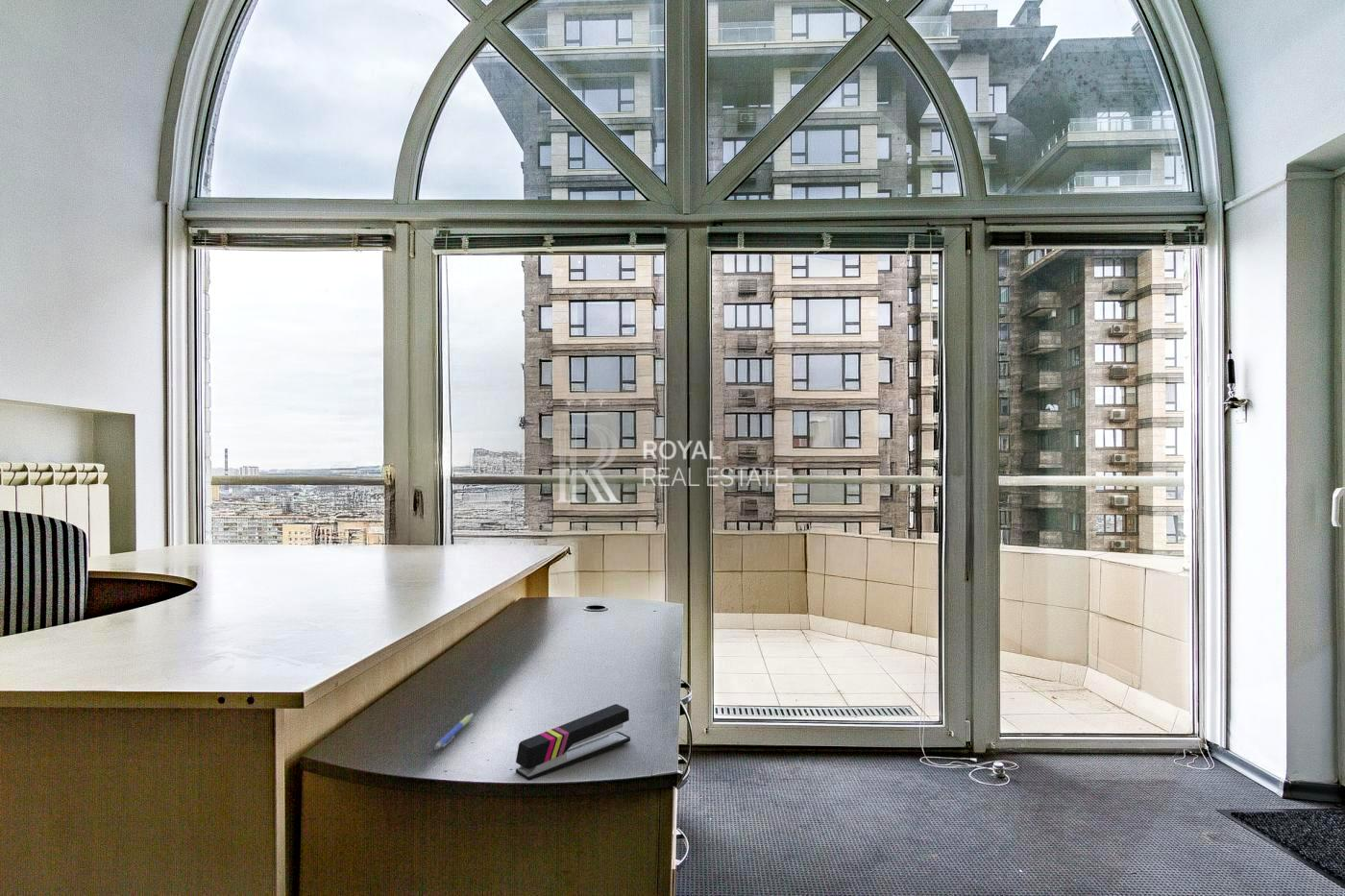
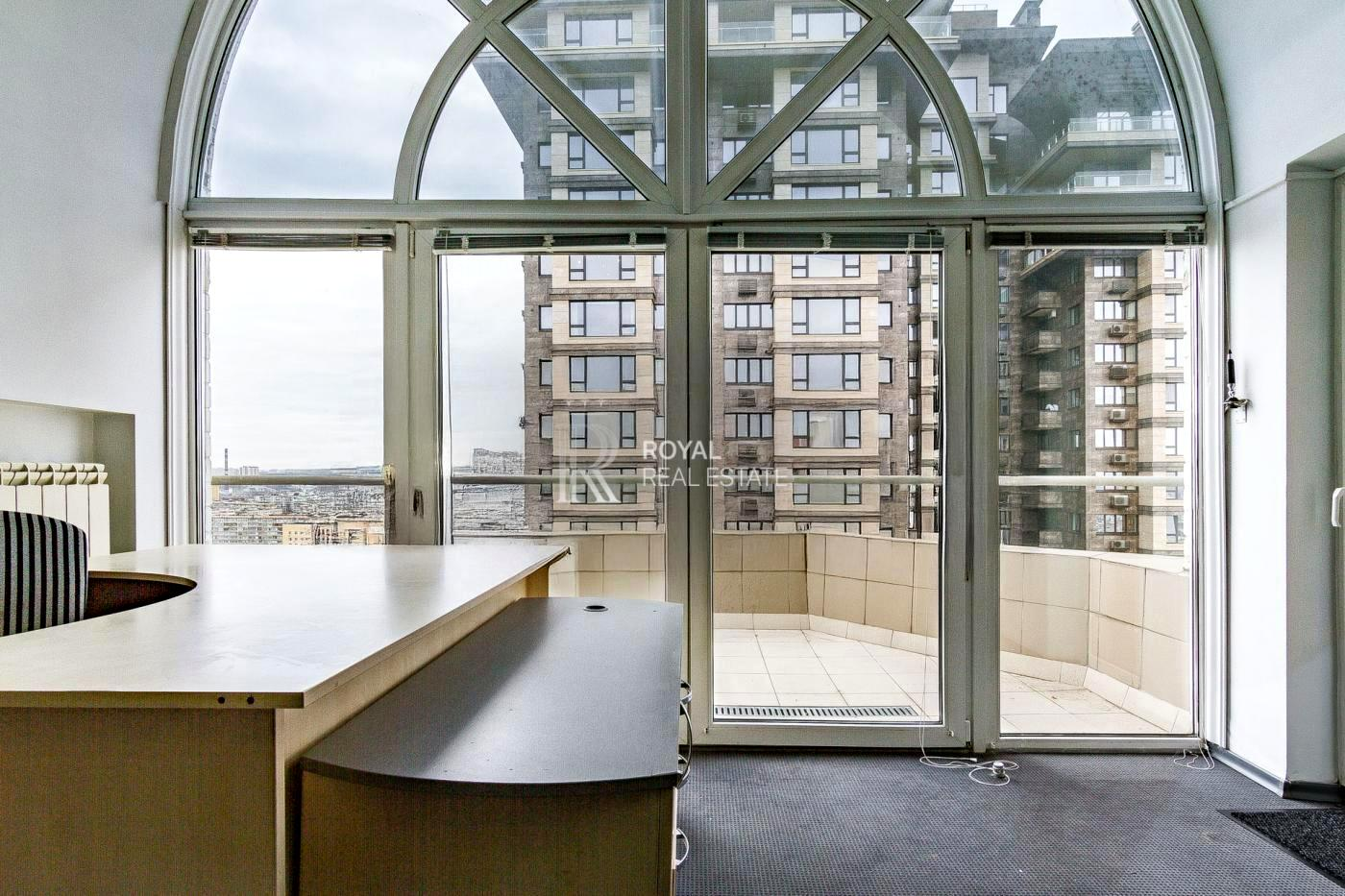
- stapler [515,703,631,782]
- pen [433,713,475,750]
